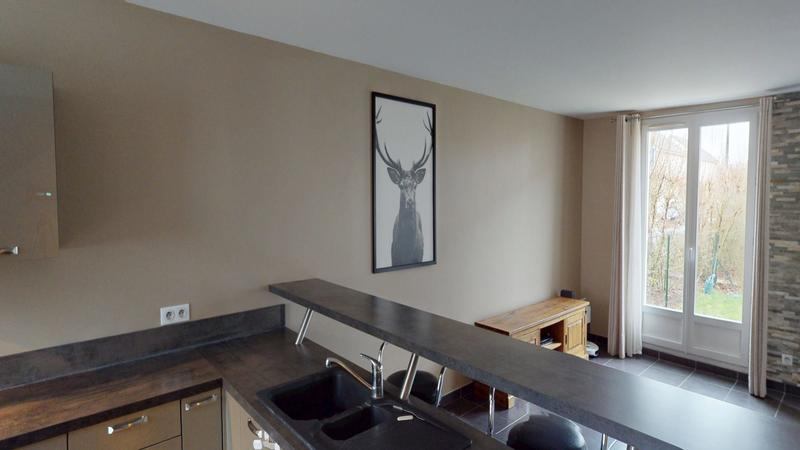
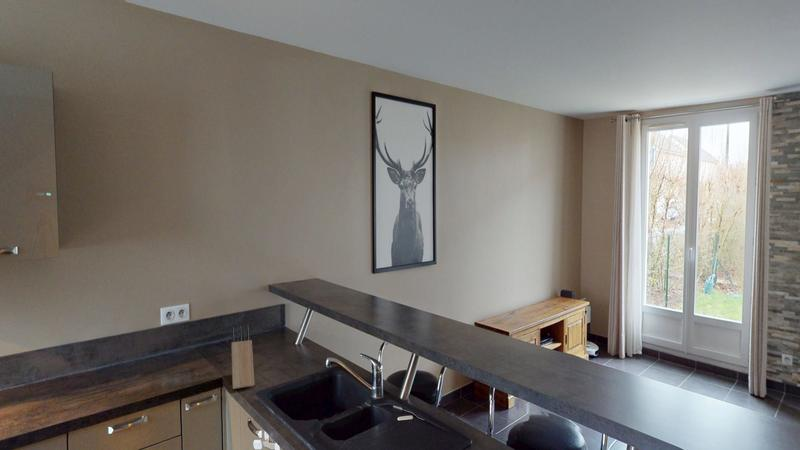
+ knife block [231,324,255,390]
